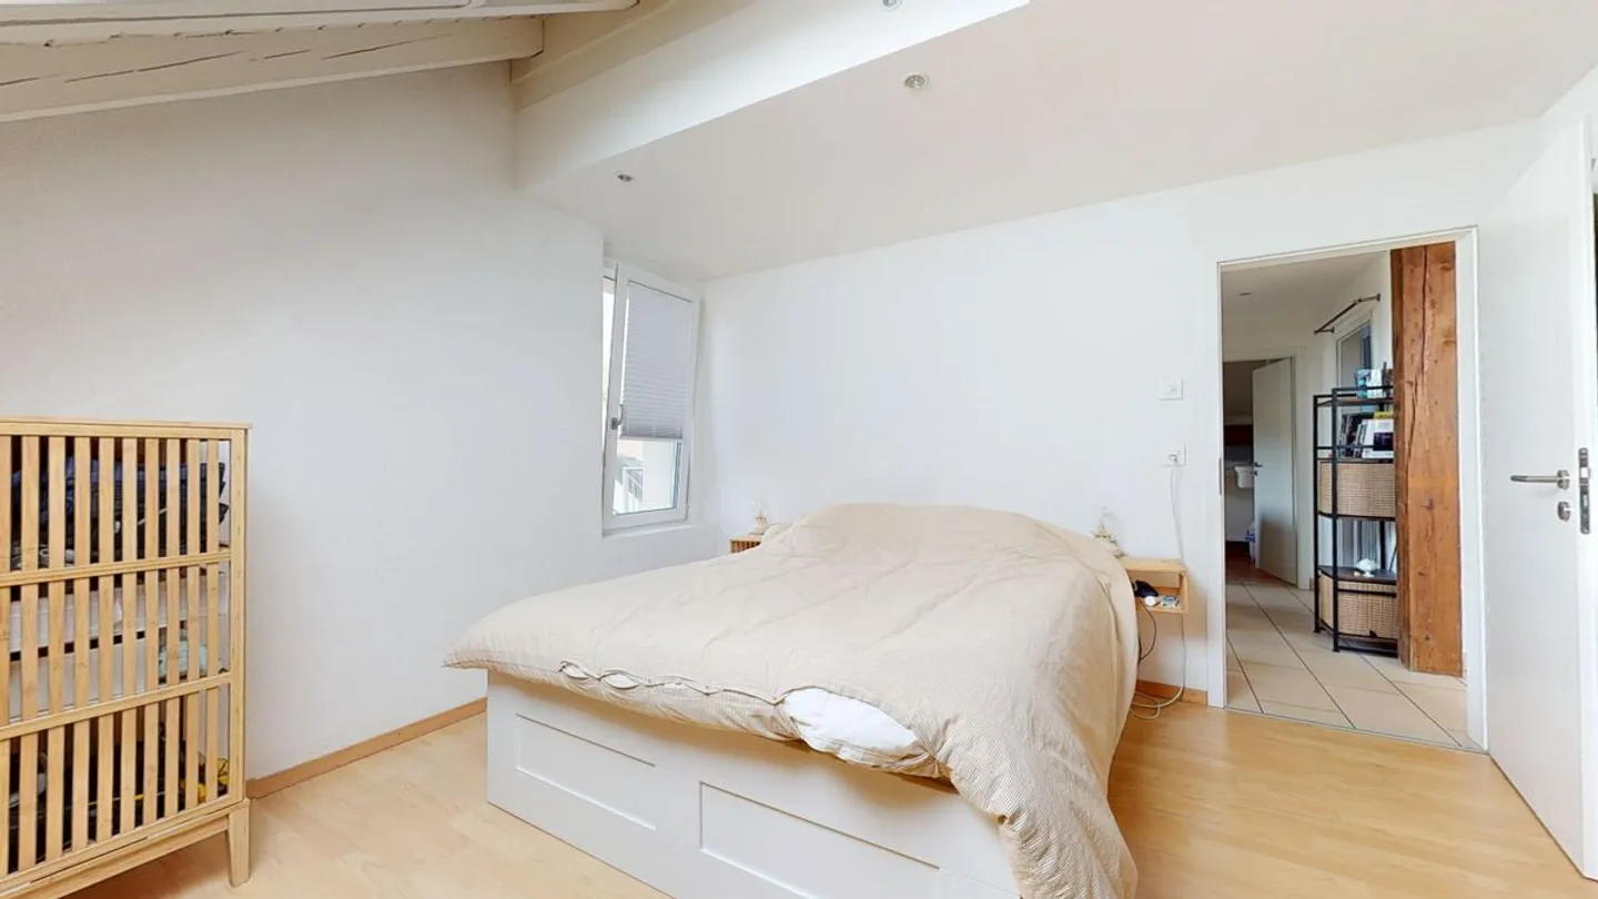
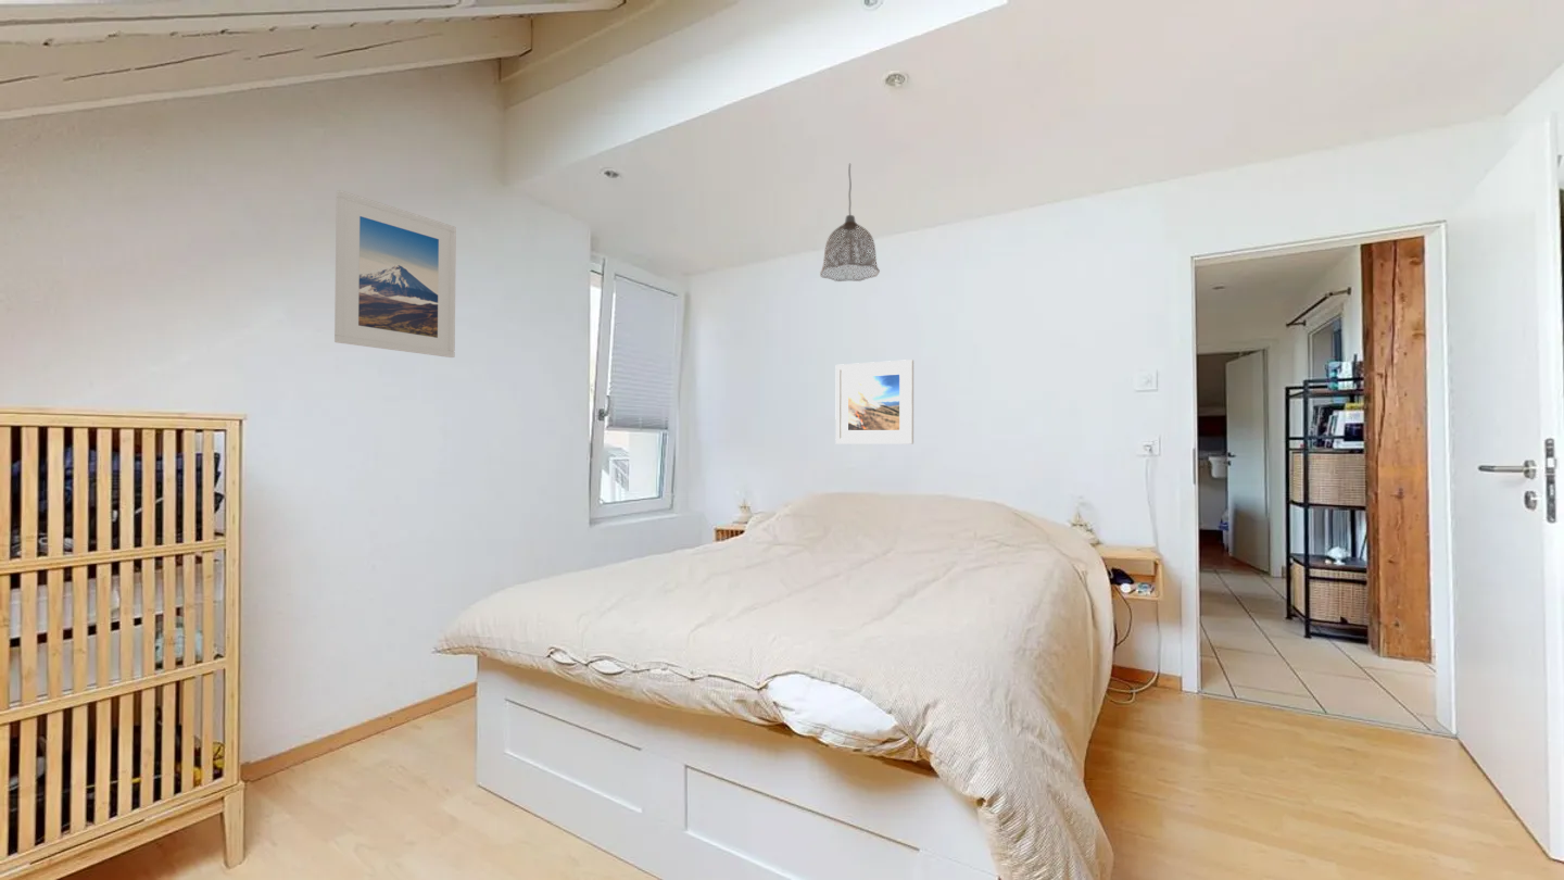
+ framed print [333,189,457,359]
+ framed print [834,359,915,445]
+ pendant lamp [819,163,881,282]
